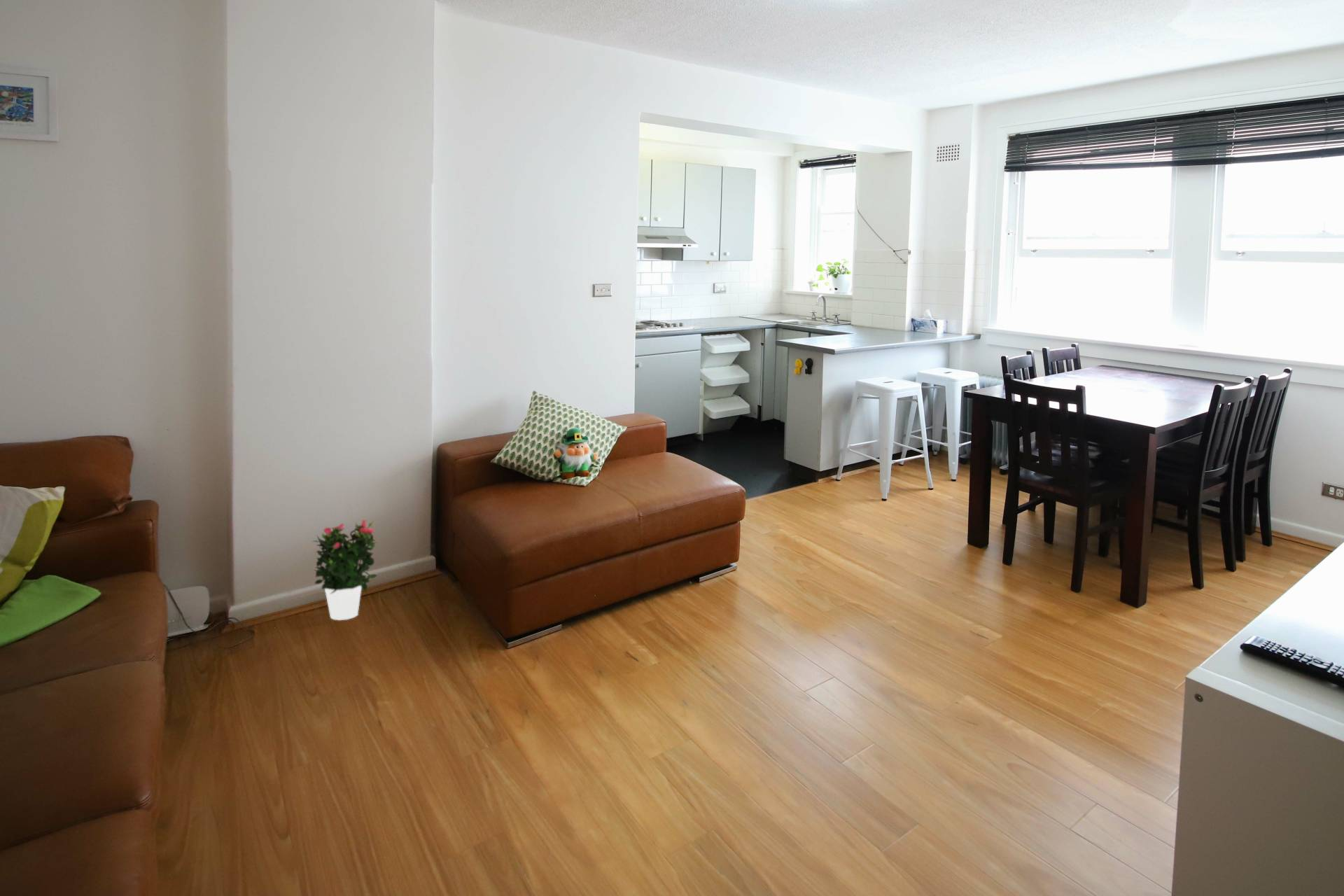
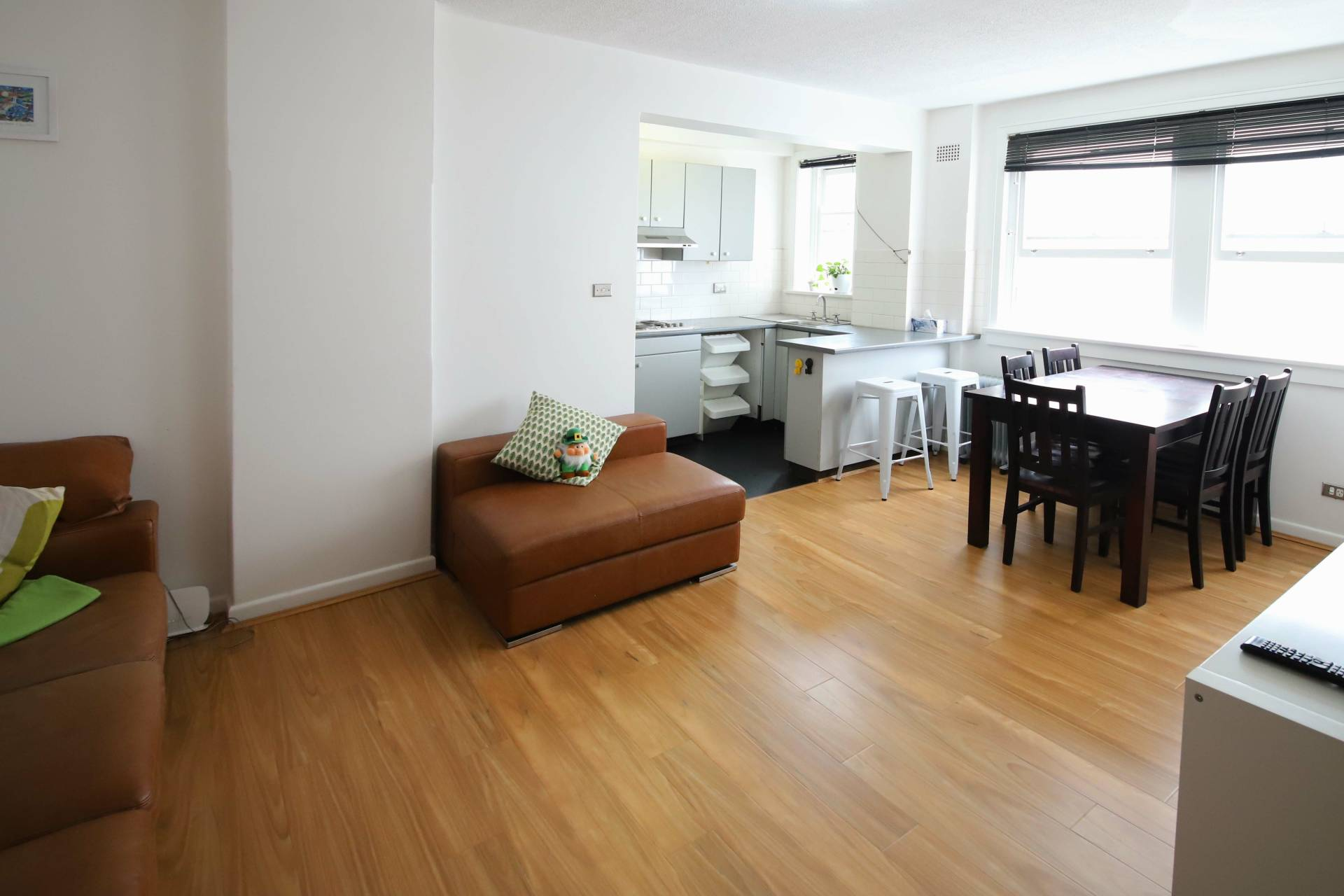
- potted flower [312,519,378,621]
